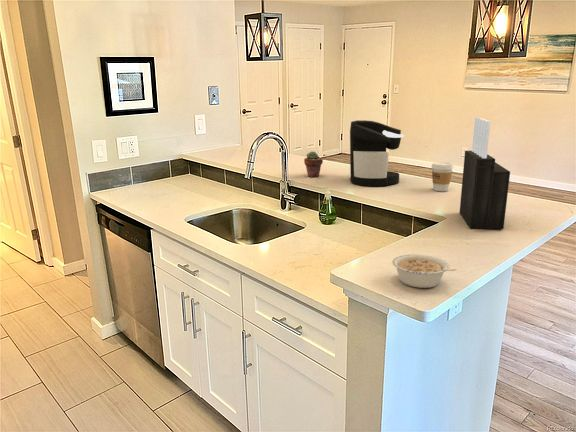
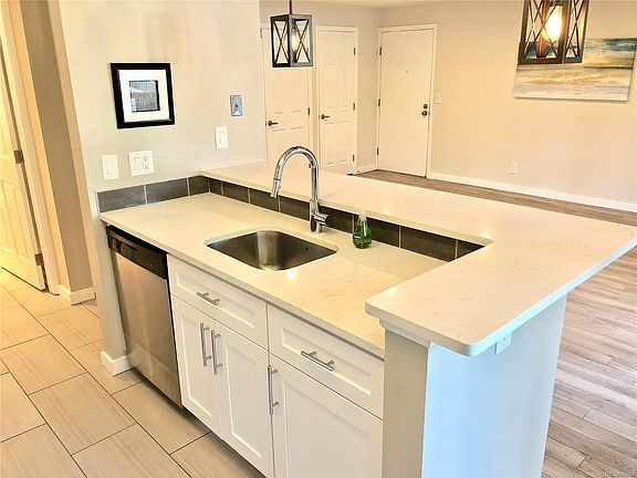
- potted succulent [303,151,324,178]
- legume [391,253,458,289]
- knife block [459,116,511,230]
- coffee cup [431,161,454,192]
- coffee maker [349,119,405,187]
